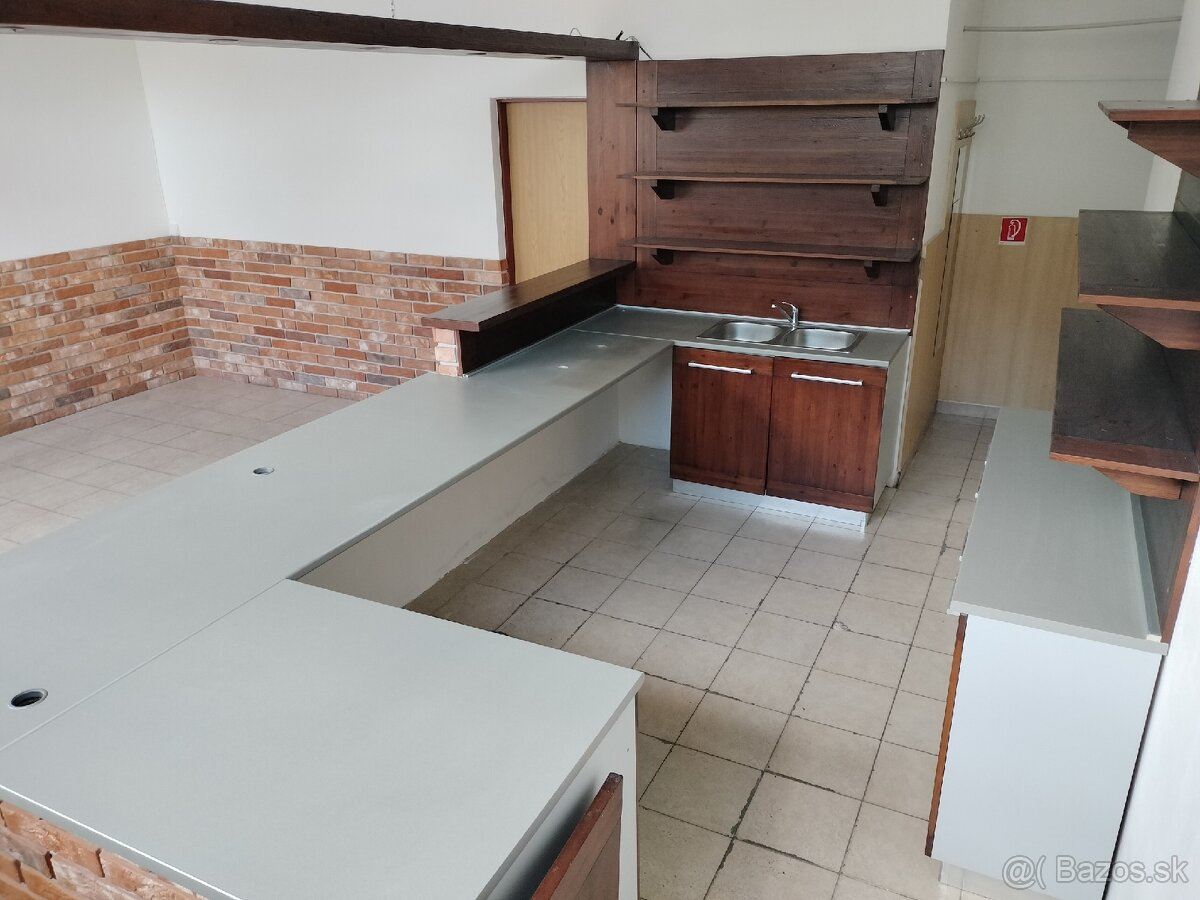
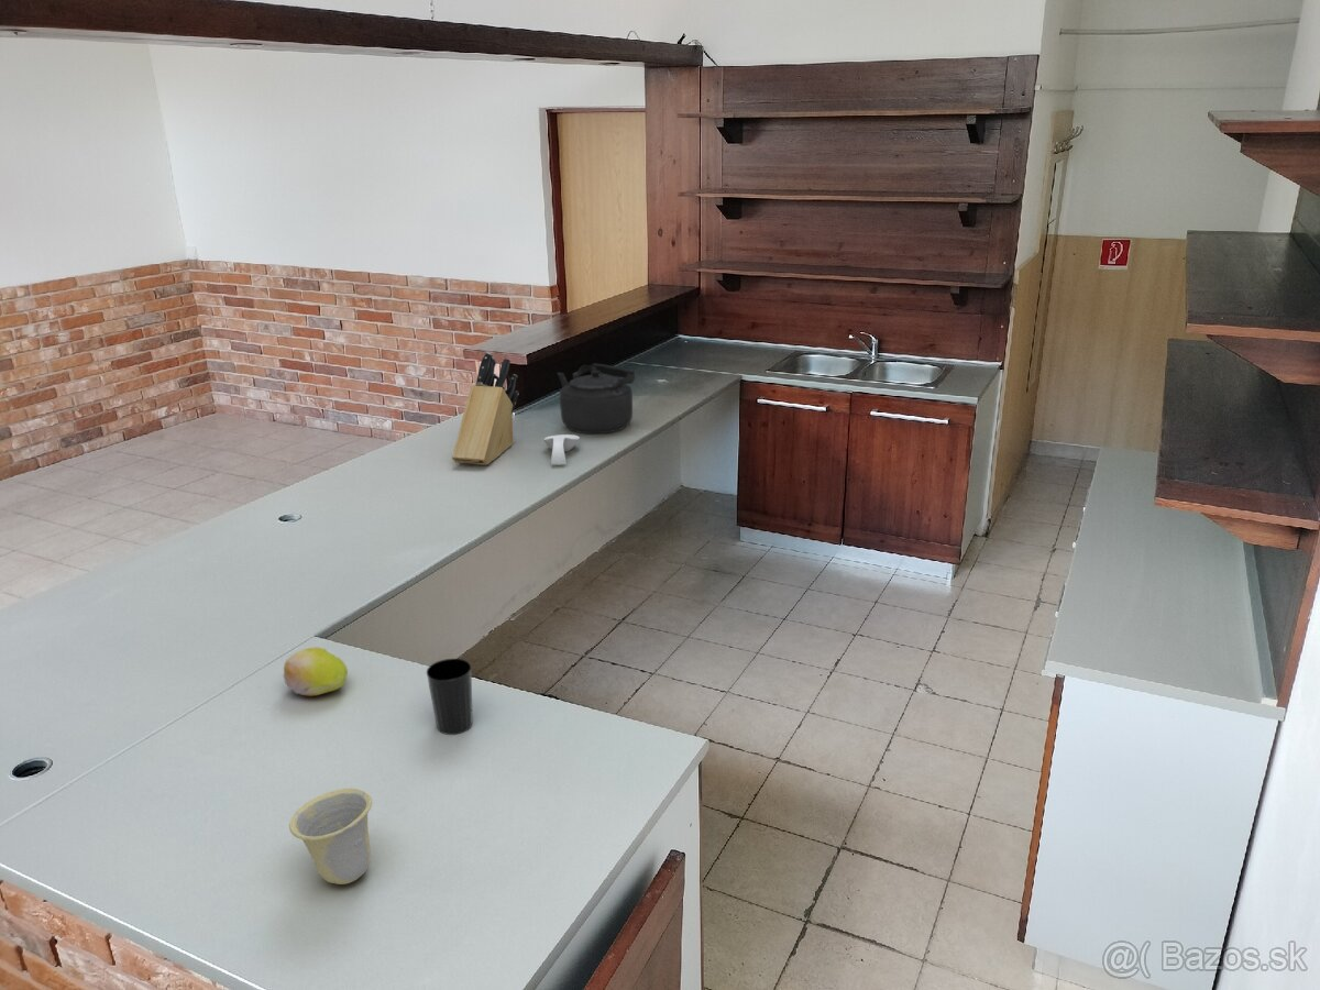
+ kettle [557,363,636,435]
+ knife block [451,351,520,466]
+ fruit [283,646,349,697]
+ cup [288,788,373,886]
+ cup [426,658,474,736]
+ spoon rest [543,433,581,466]
